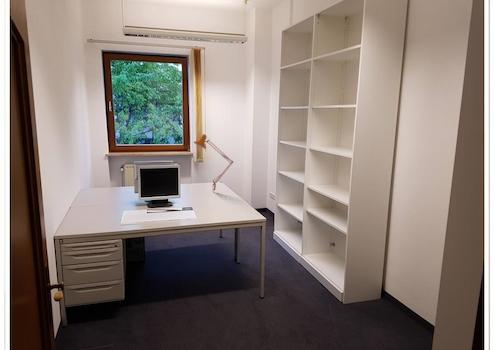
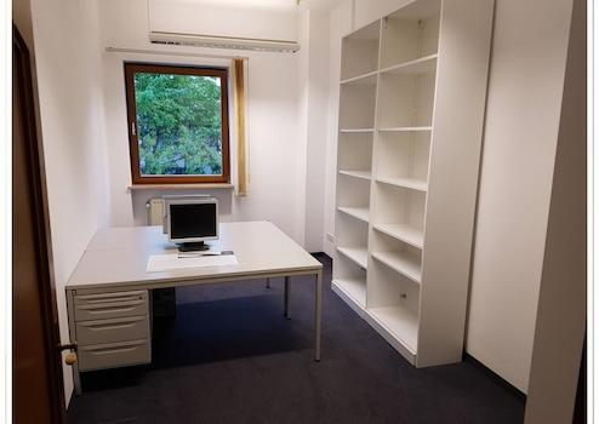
- desk lamp [193,133,234,193]
